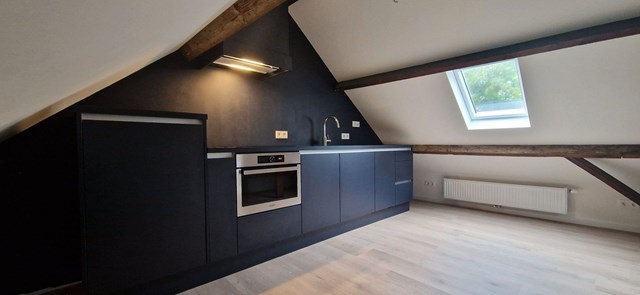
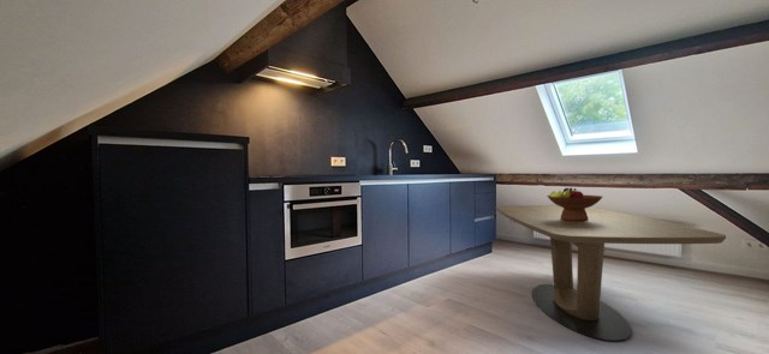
+ fruit bowl [546,186,603,221]
+ dining table [495,204,727,342]
